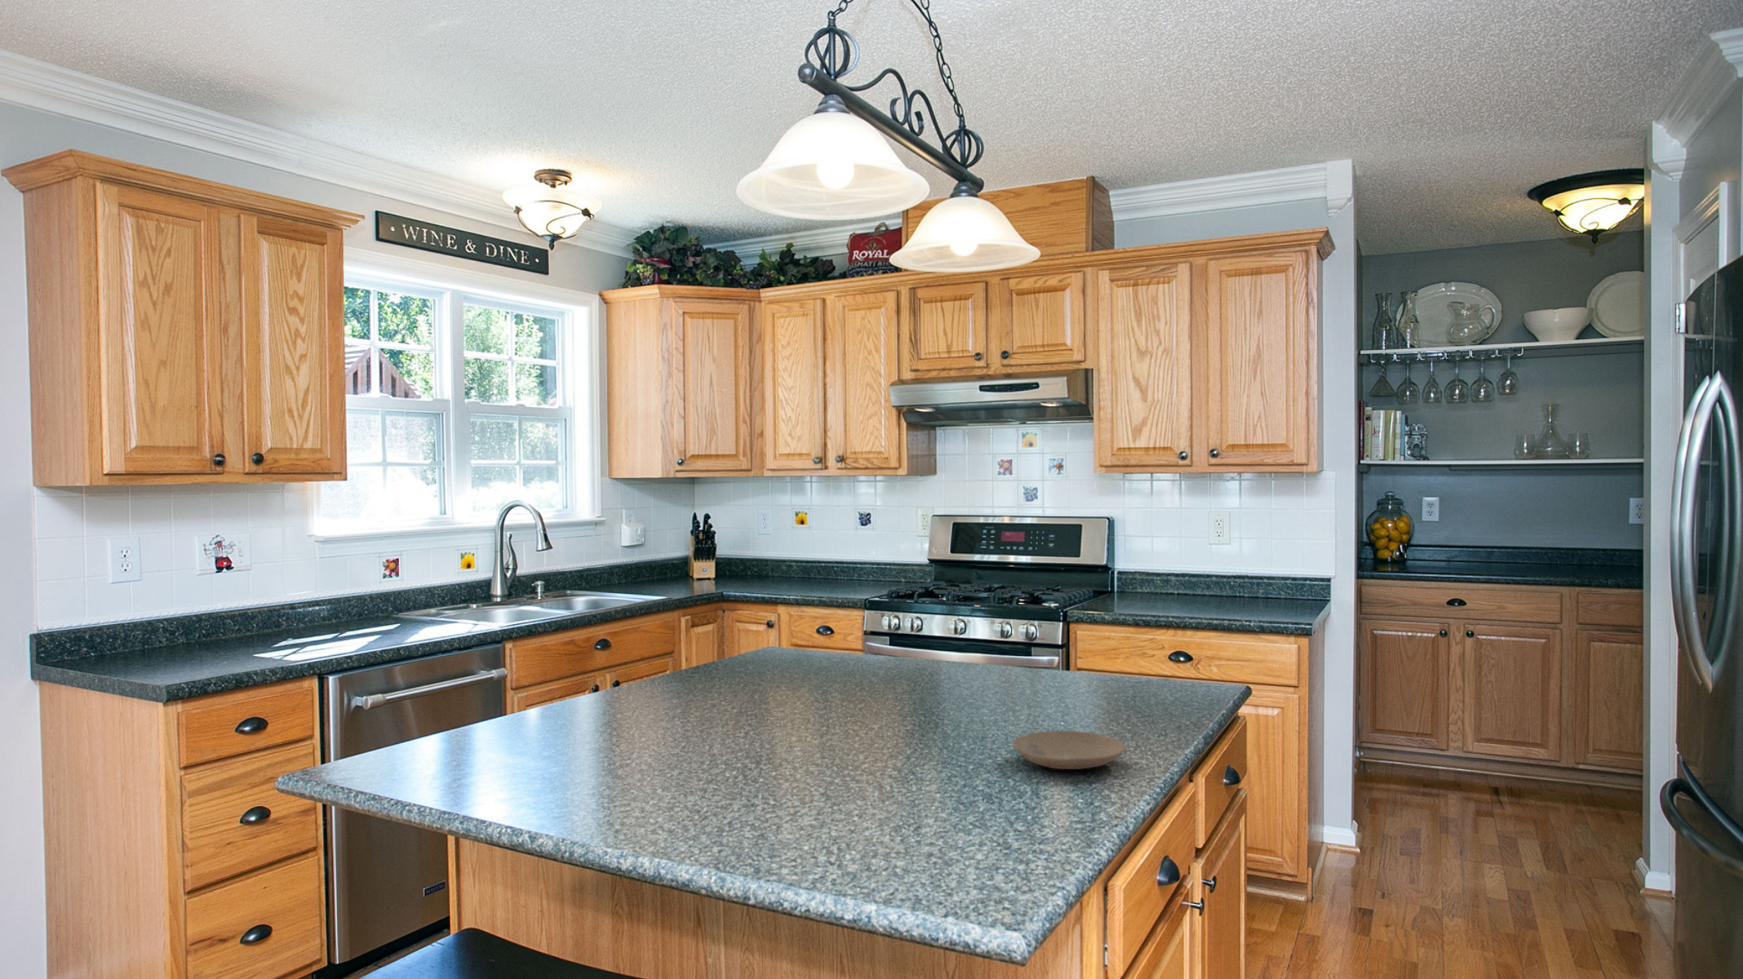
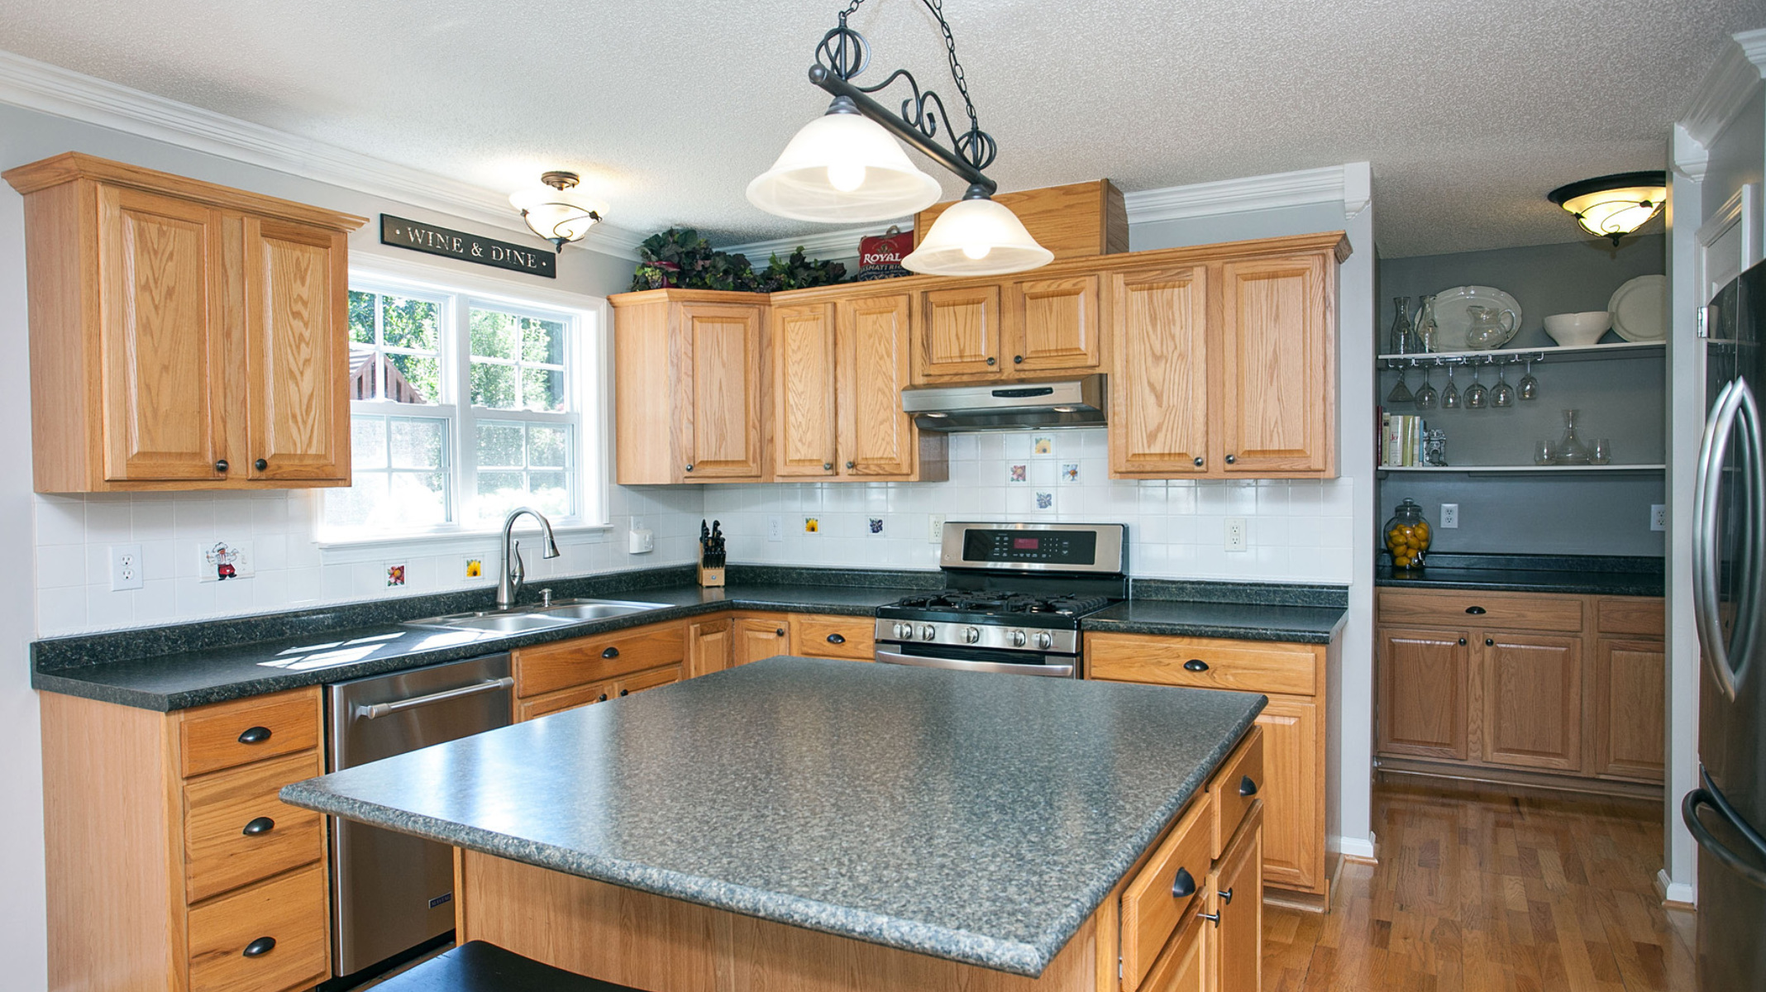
- plate [1012,730,1126,770]
